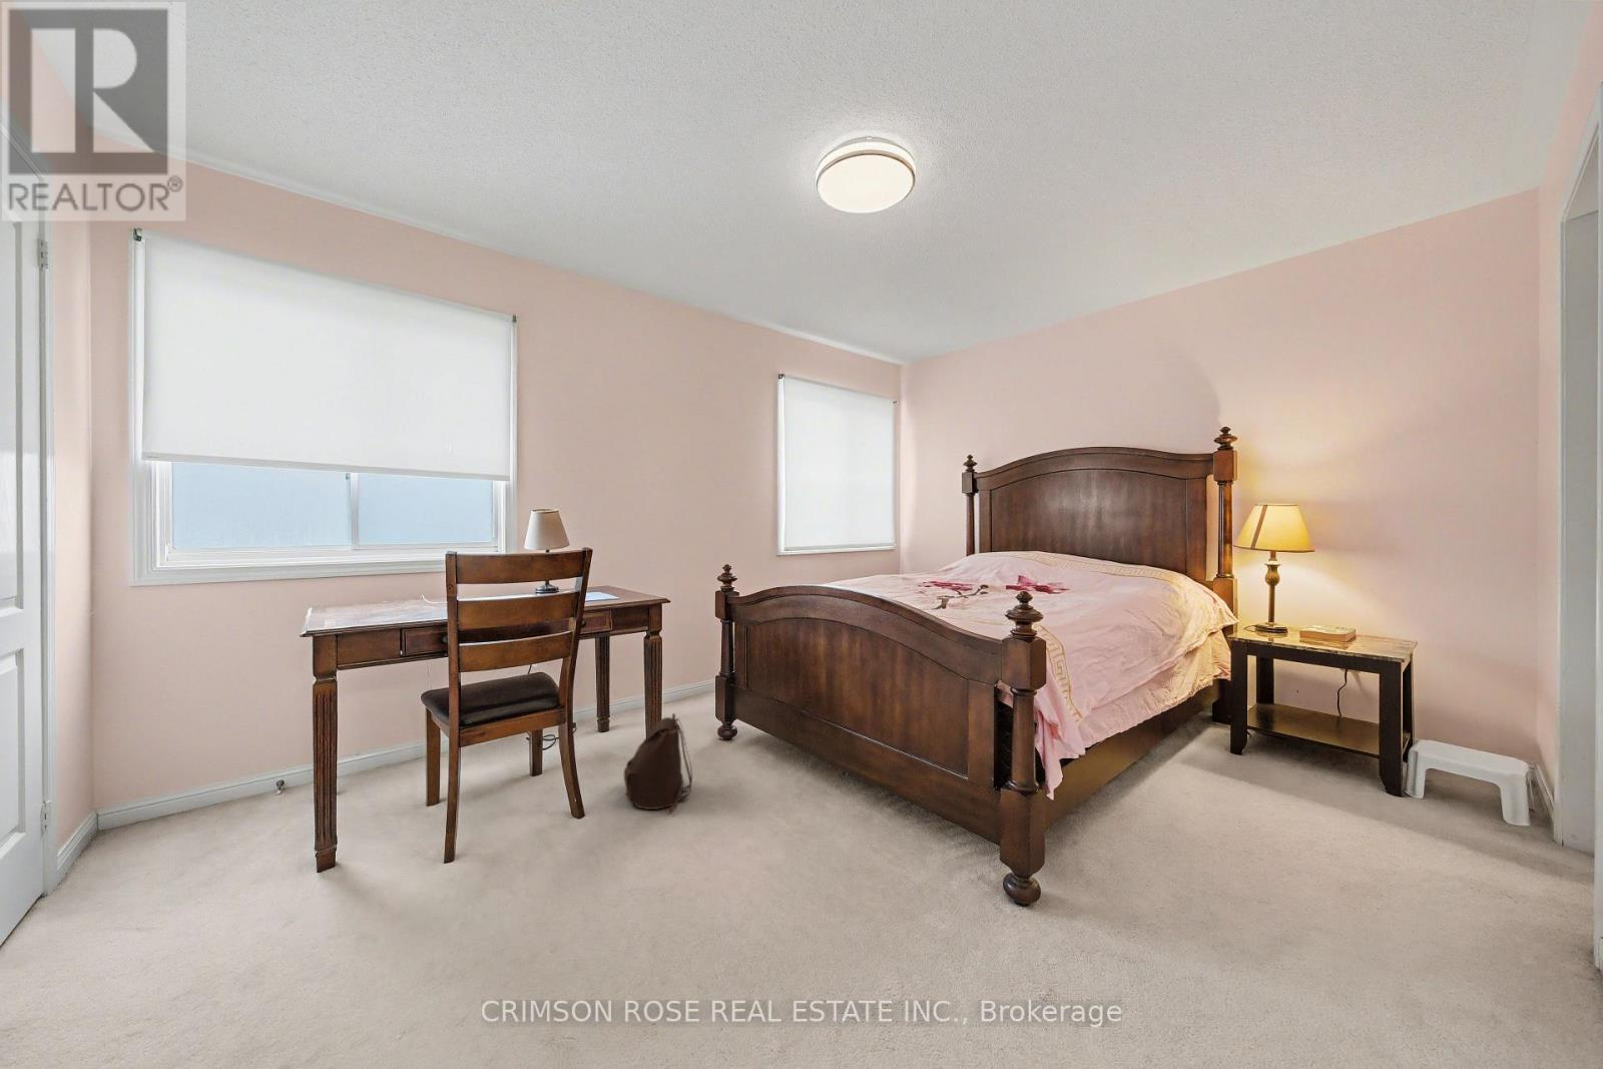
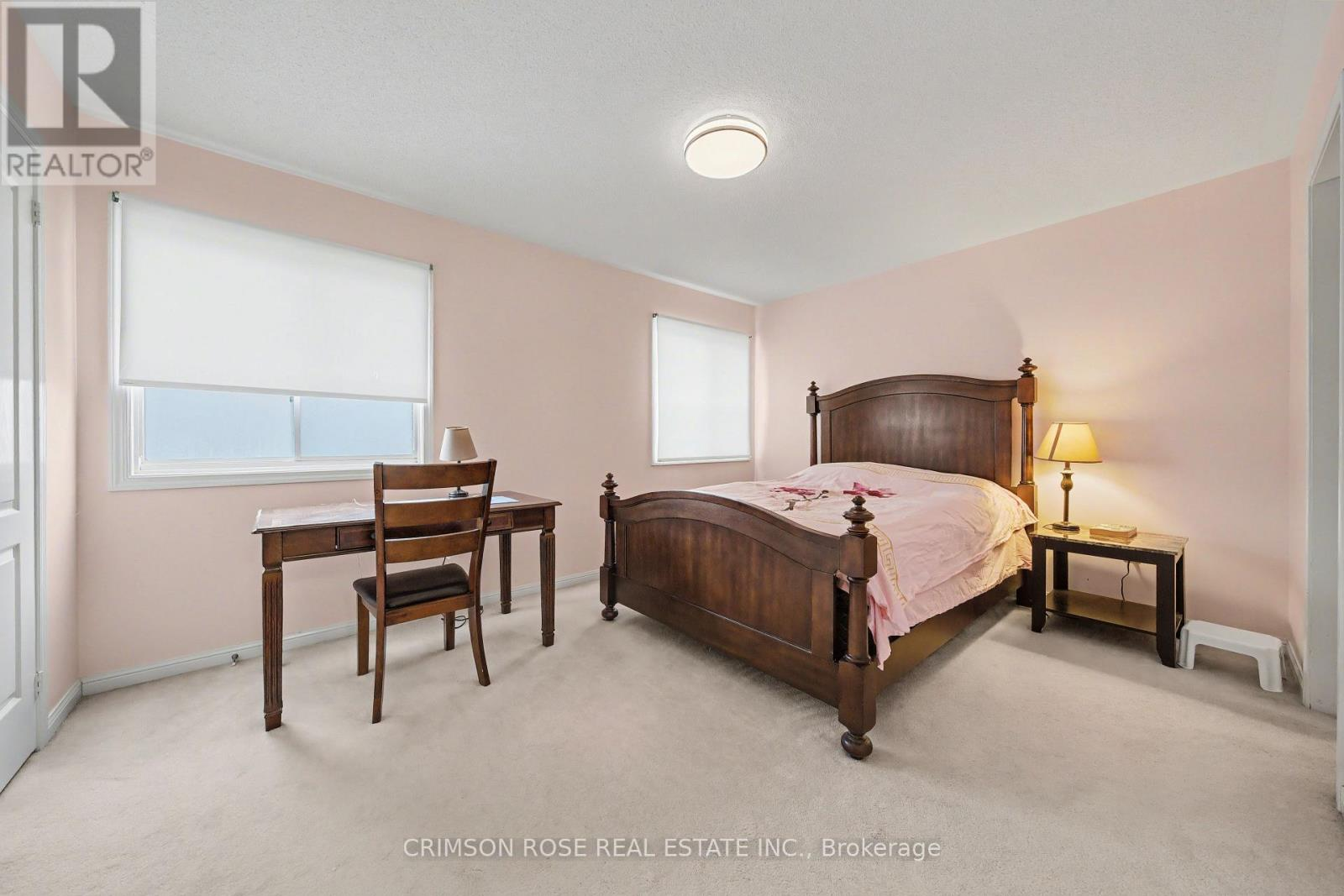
- backpack [623,712,693,815]
